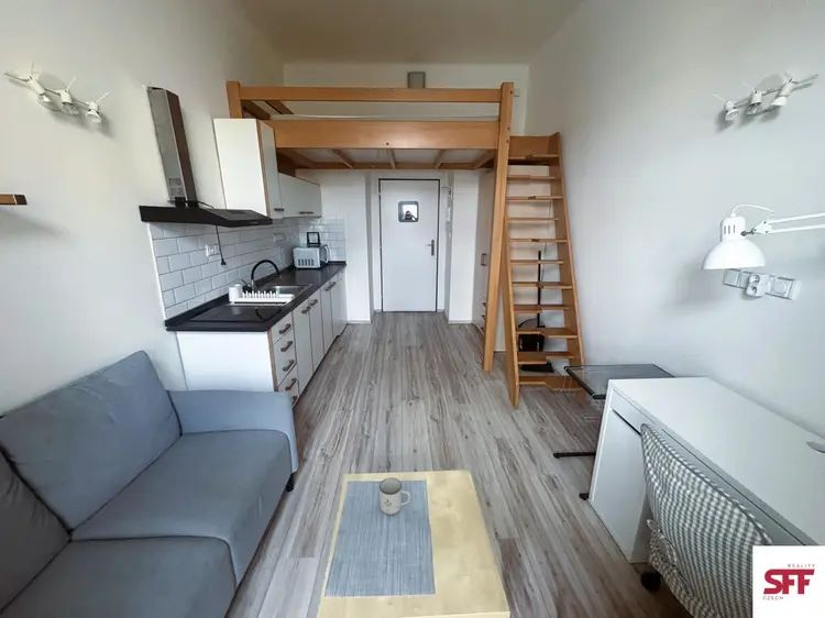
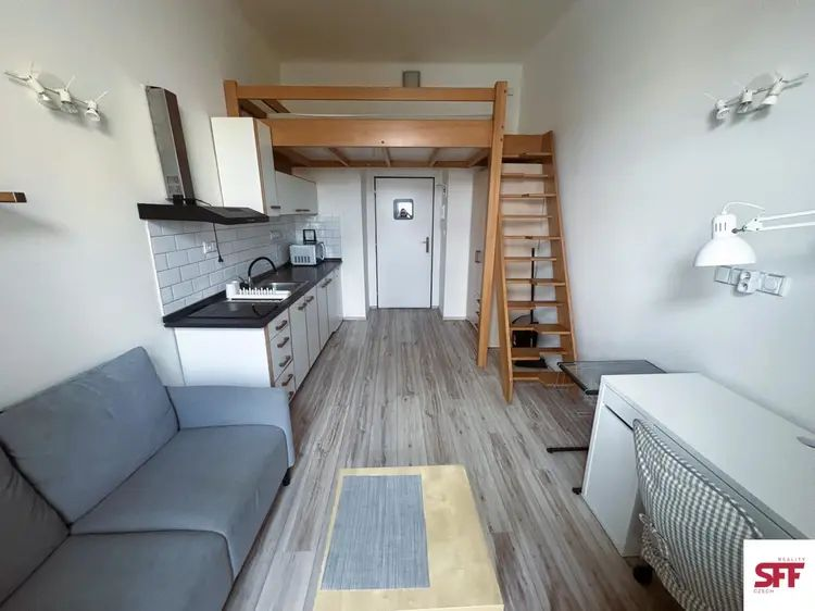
- mug [378,477,411,516]
